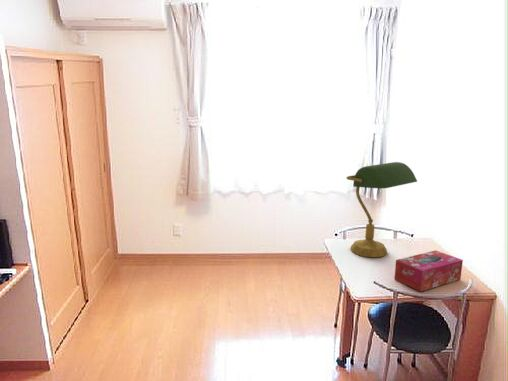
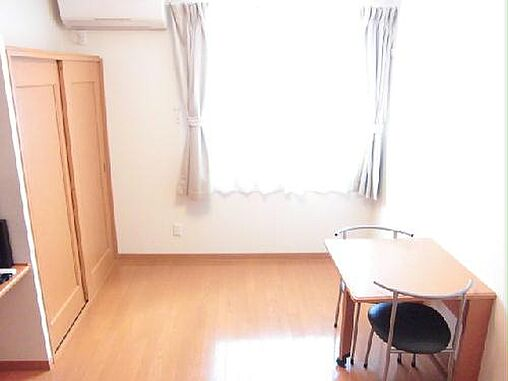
- desk lamp [345,161,418,258]
- tissue box [393,249,464,292]
